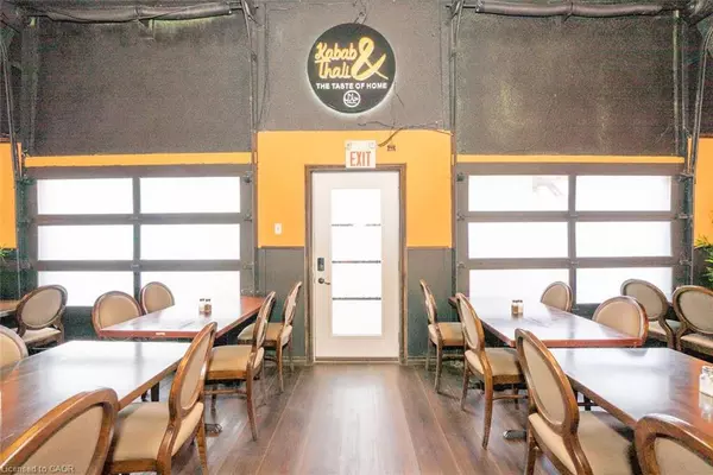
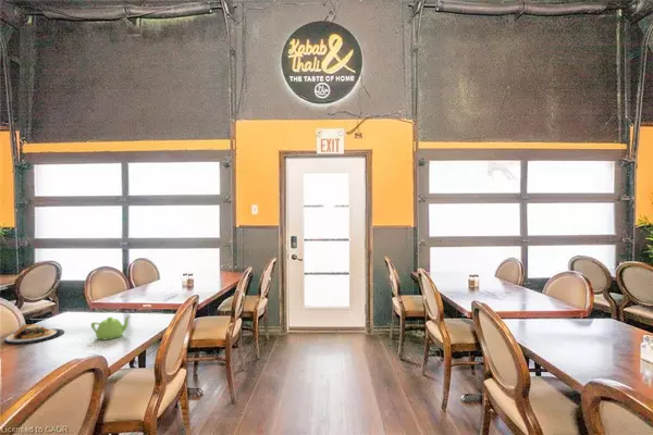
+ plate [3,323,65,345]
+ teapot [90,315,131,340]
